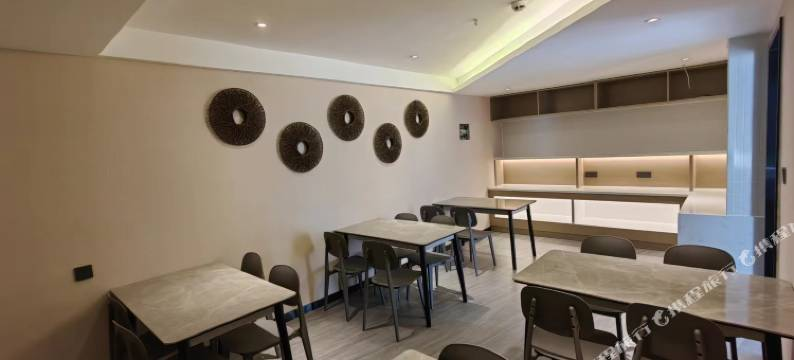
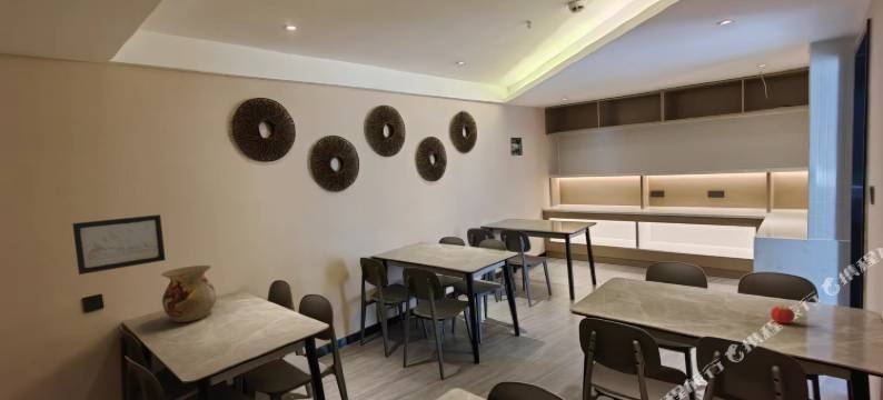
+ wall art [71,213,167,276]
+ fruit [770,304,796,324]
+ vase [160,264,217,323]
